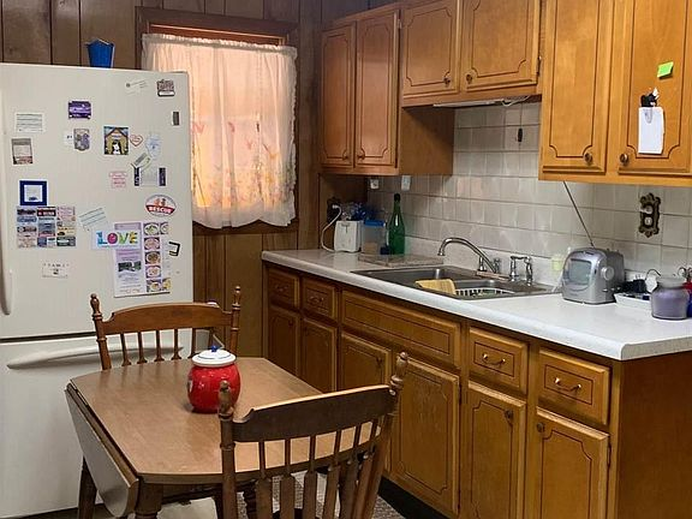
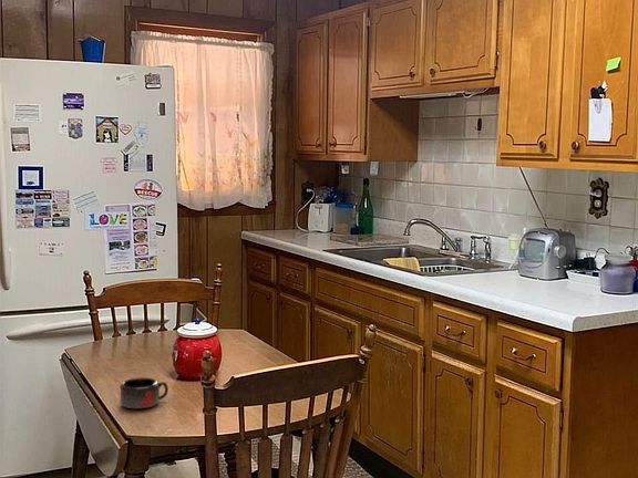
+ mug [119,377,169,409]
